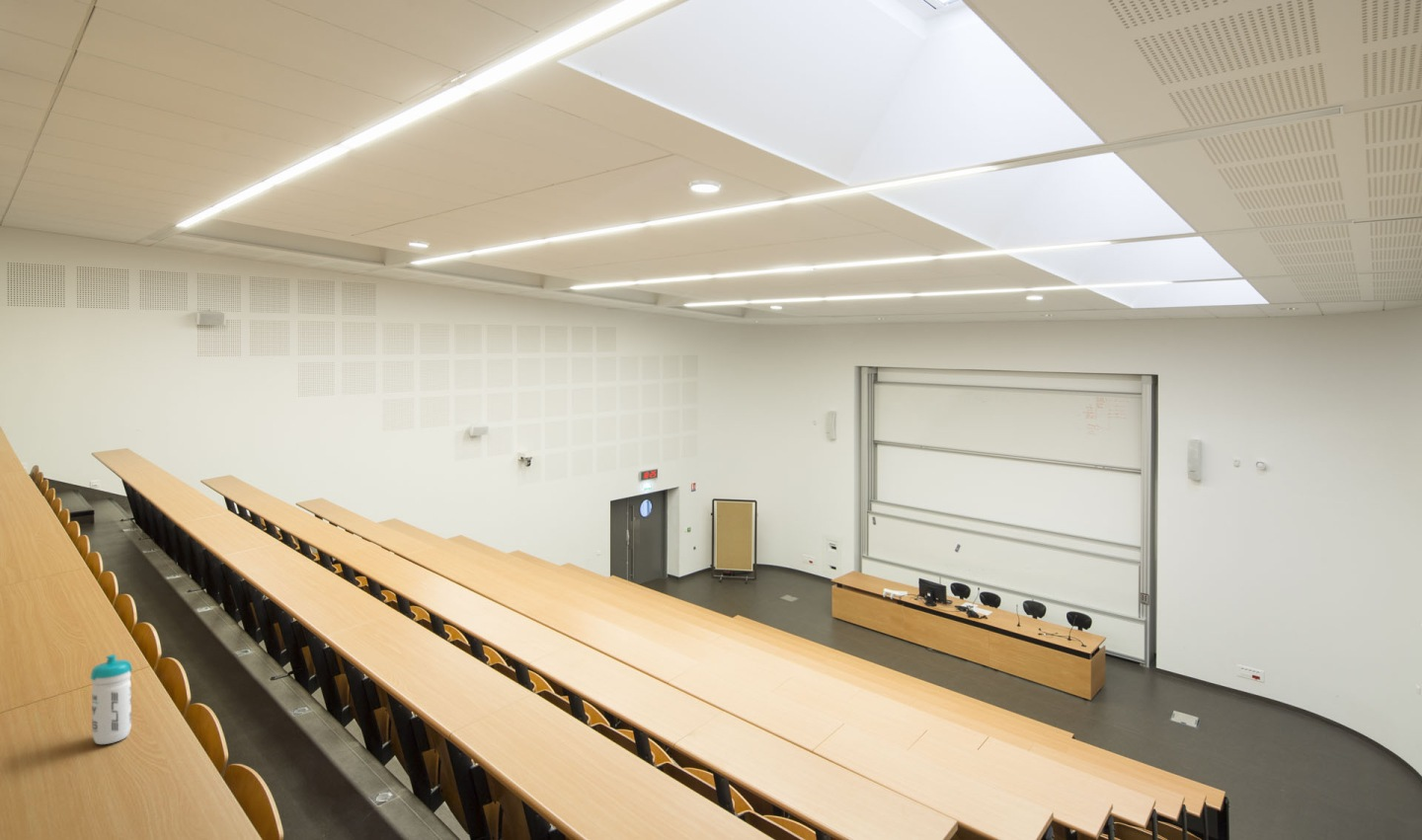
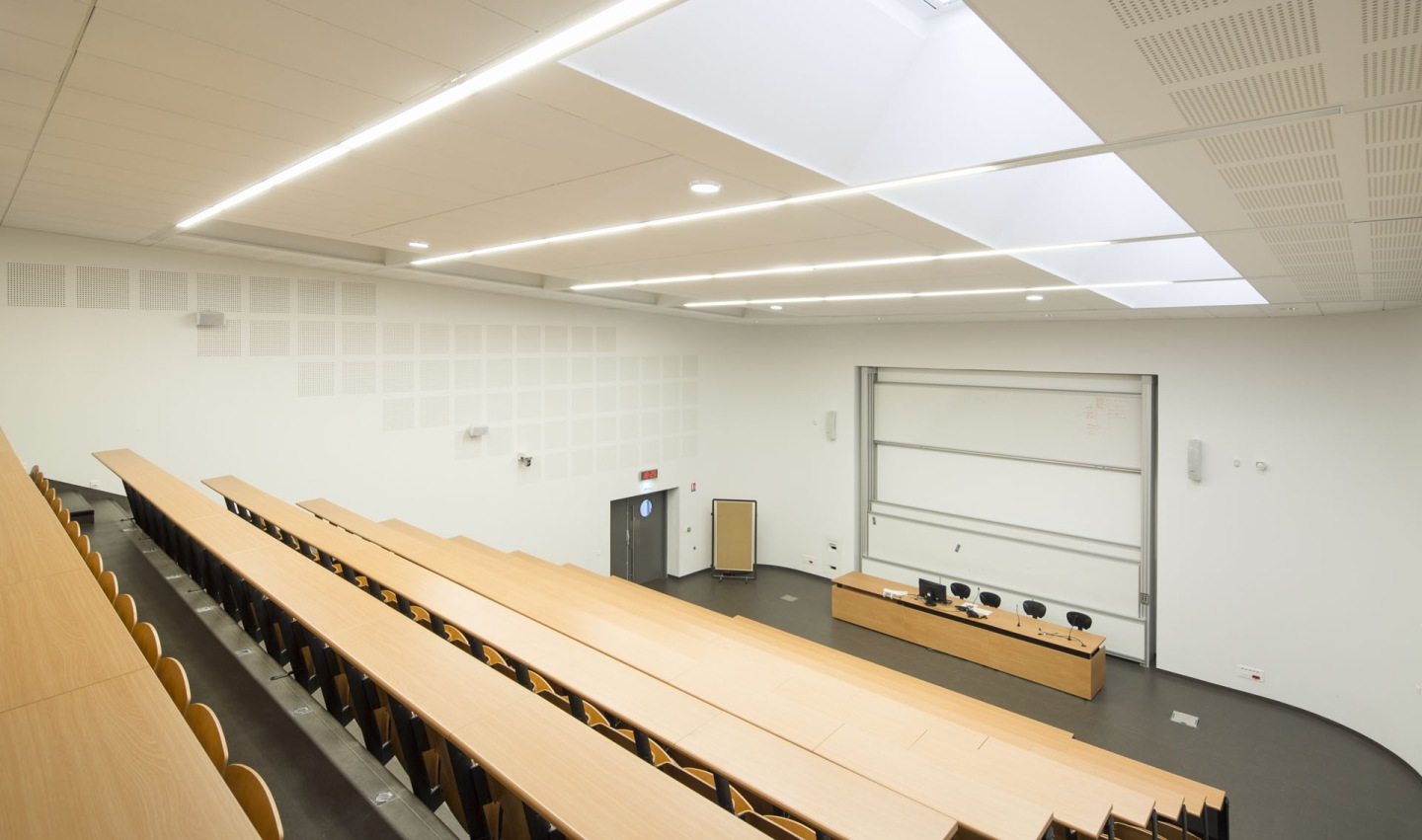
- water bottle [89,653,133,745]
